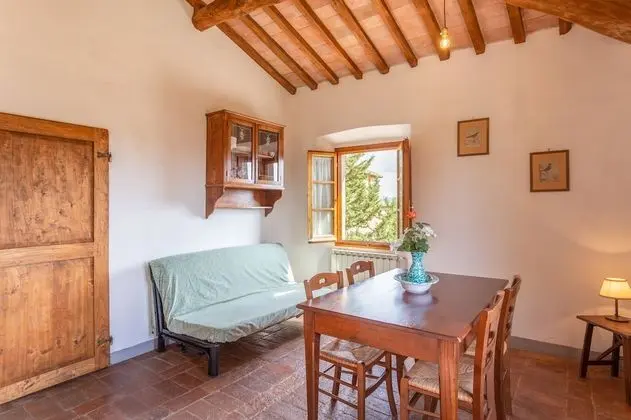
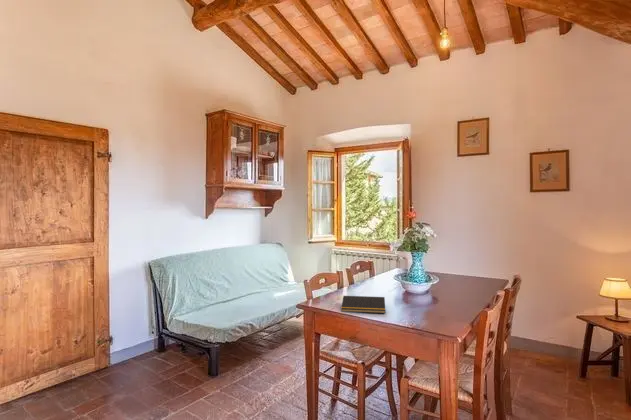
+ notepad [340,295,386,314]
